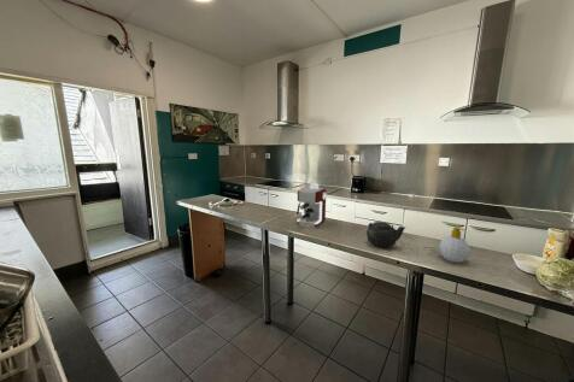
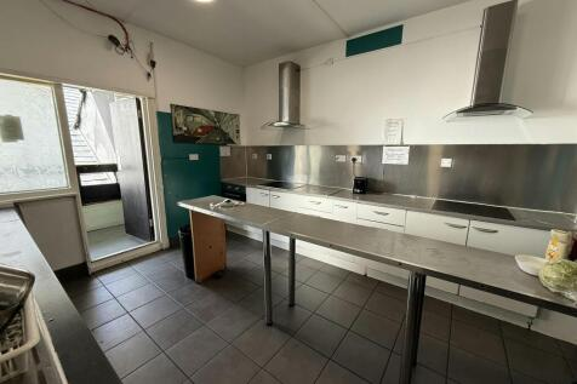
- soap bottle [438,227,472,264]
- teapot [365,221,406,249]
- coffee maker [295,182,328,228]
